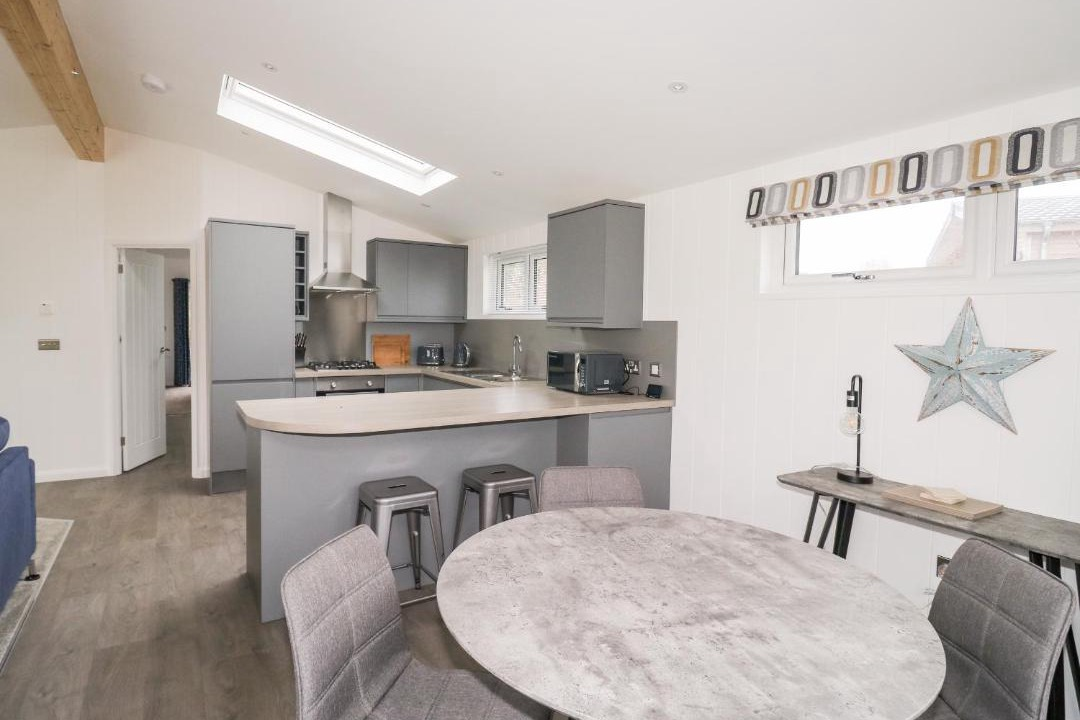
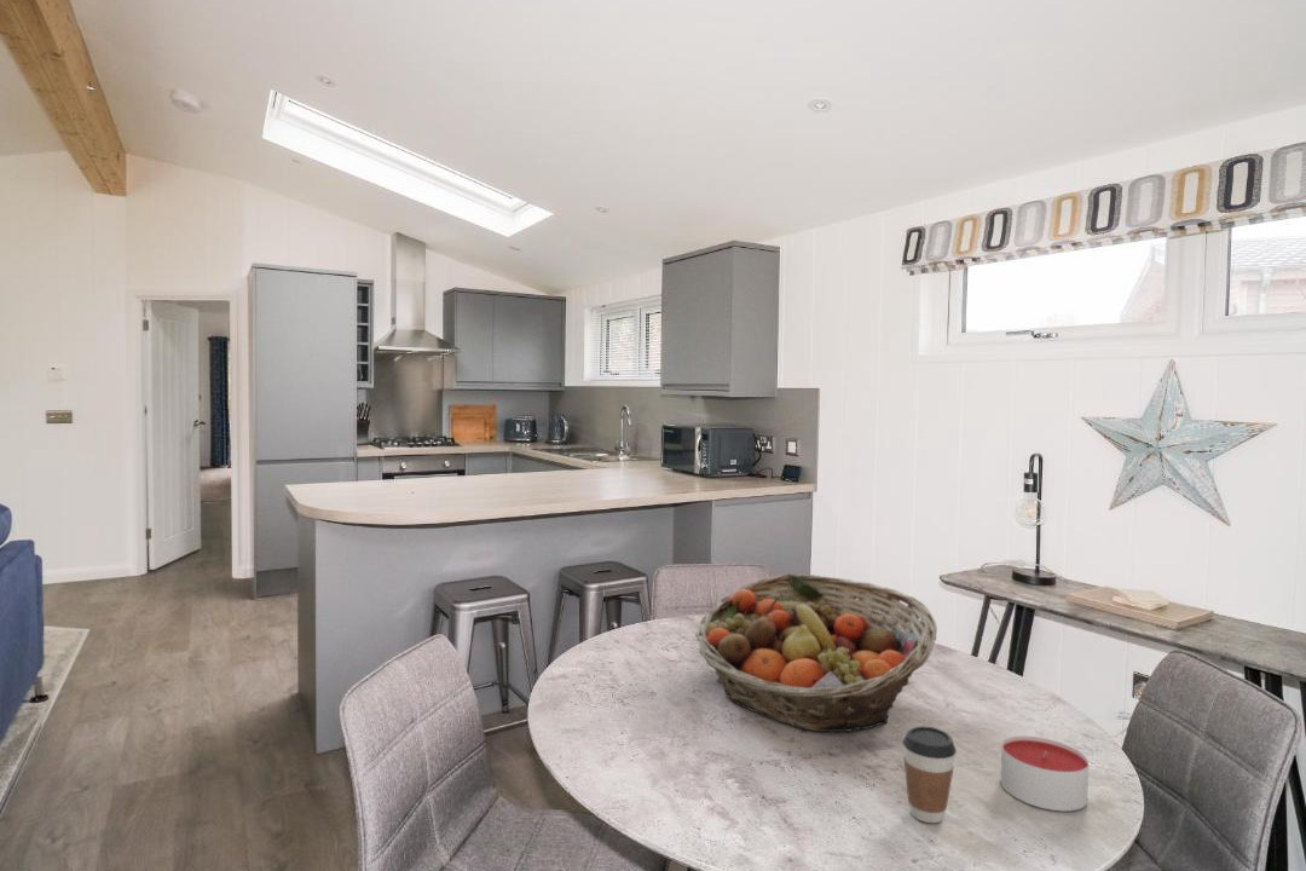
+ fruit basket [694,572,938,733]
+ coffee cup [902,725,958,824]
+ candle [1000,736,1090,812]
